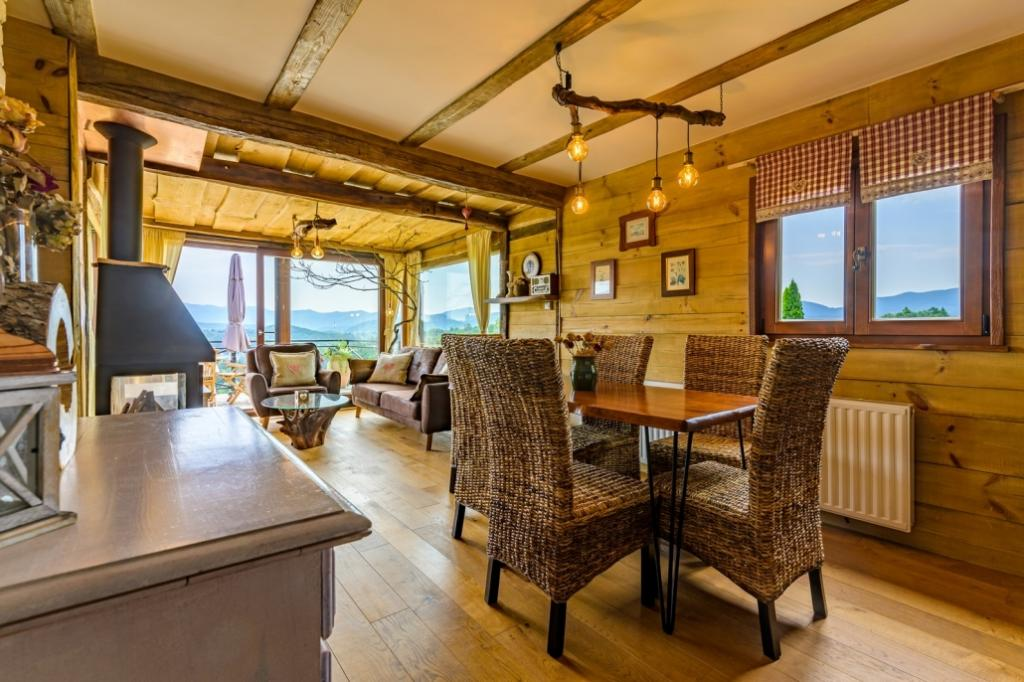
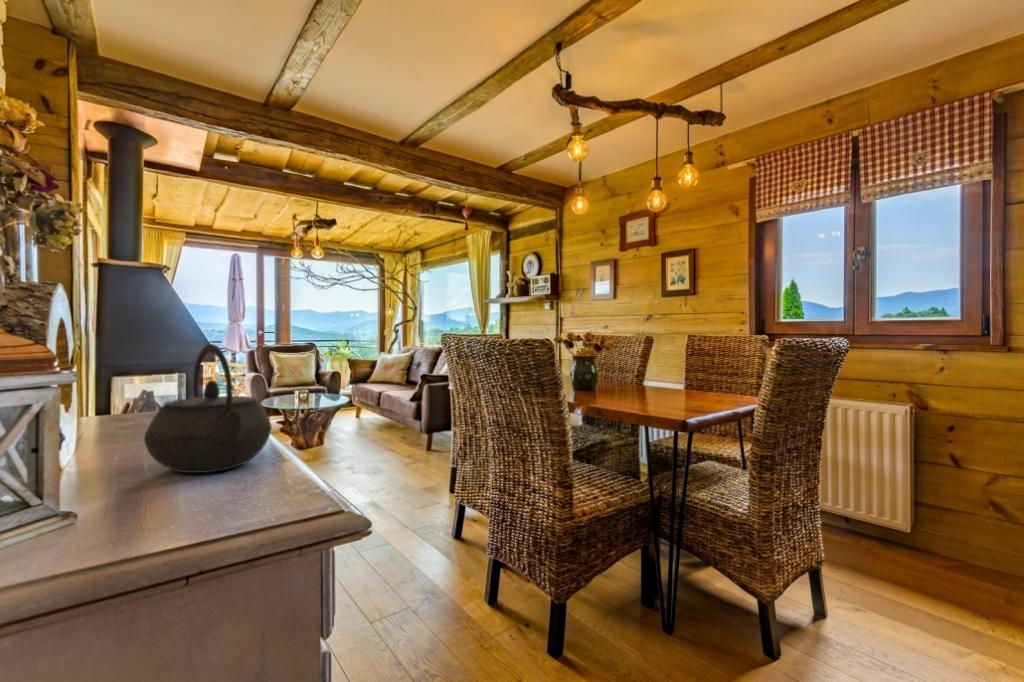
+ kettle [143,343,273,474]
